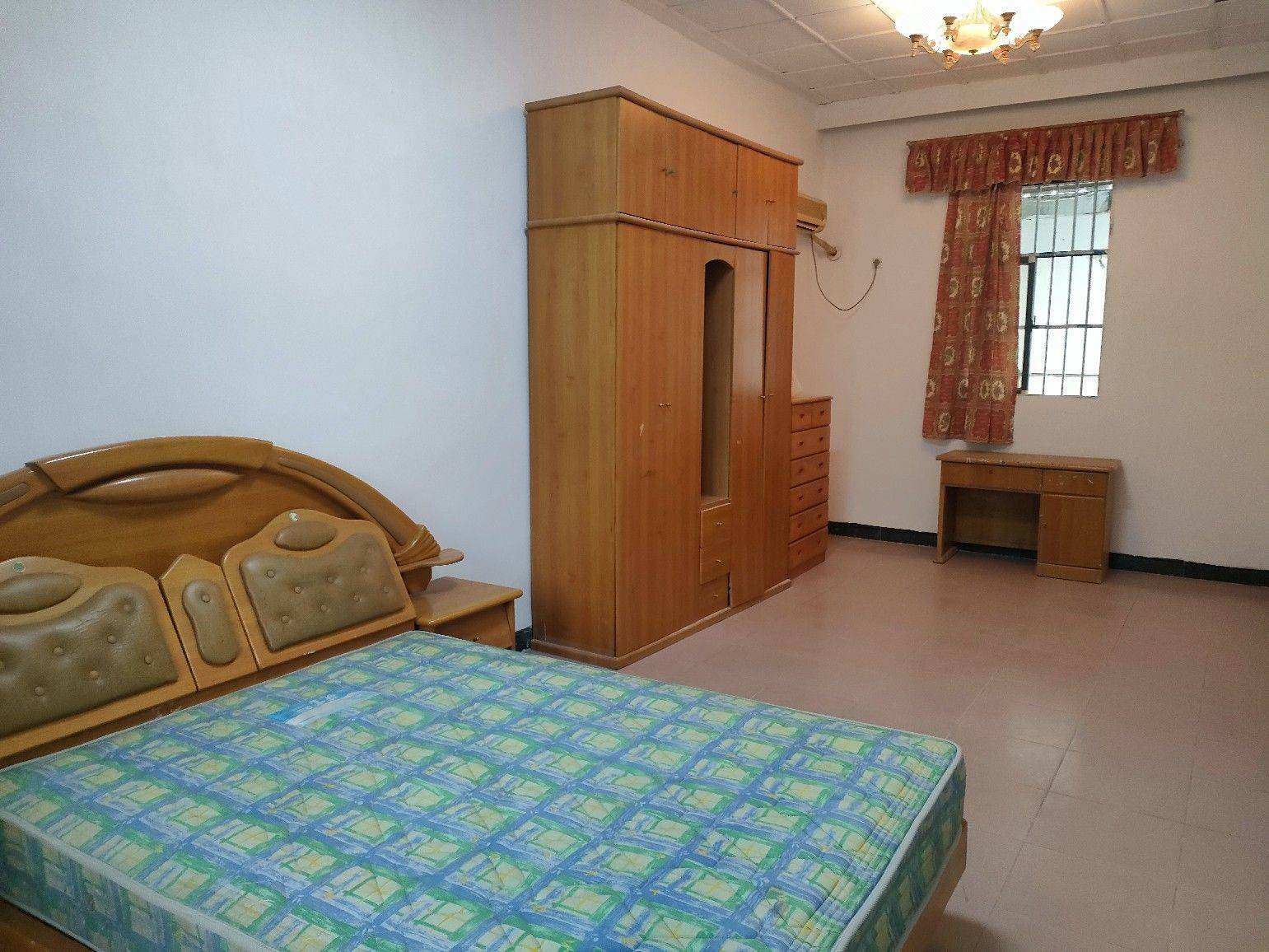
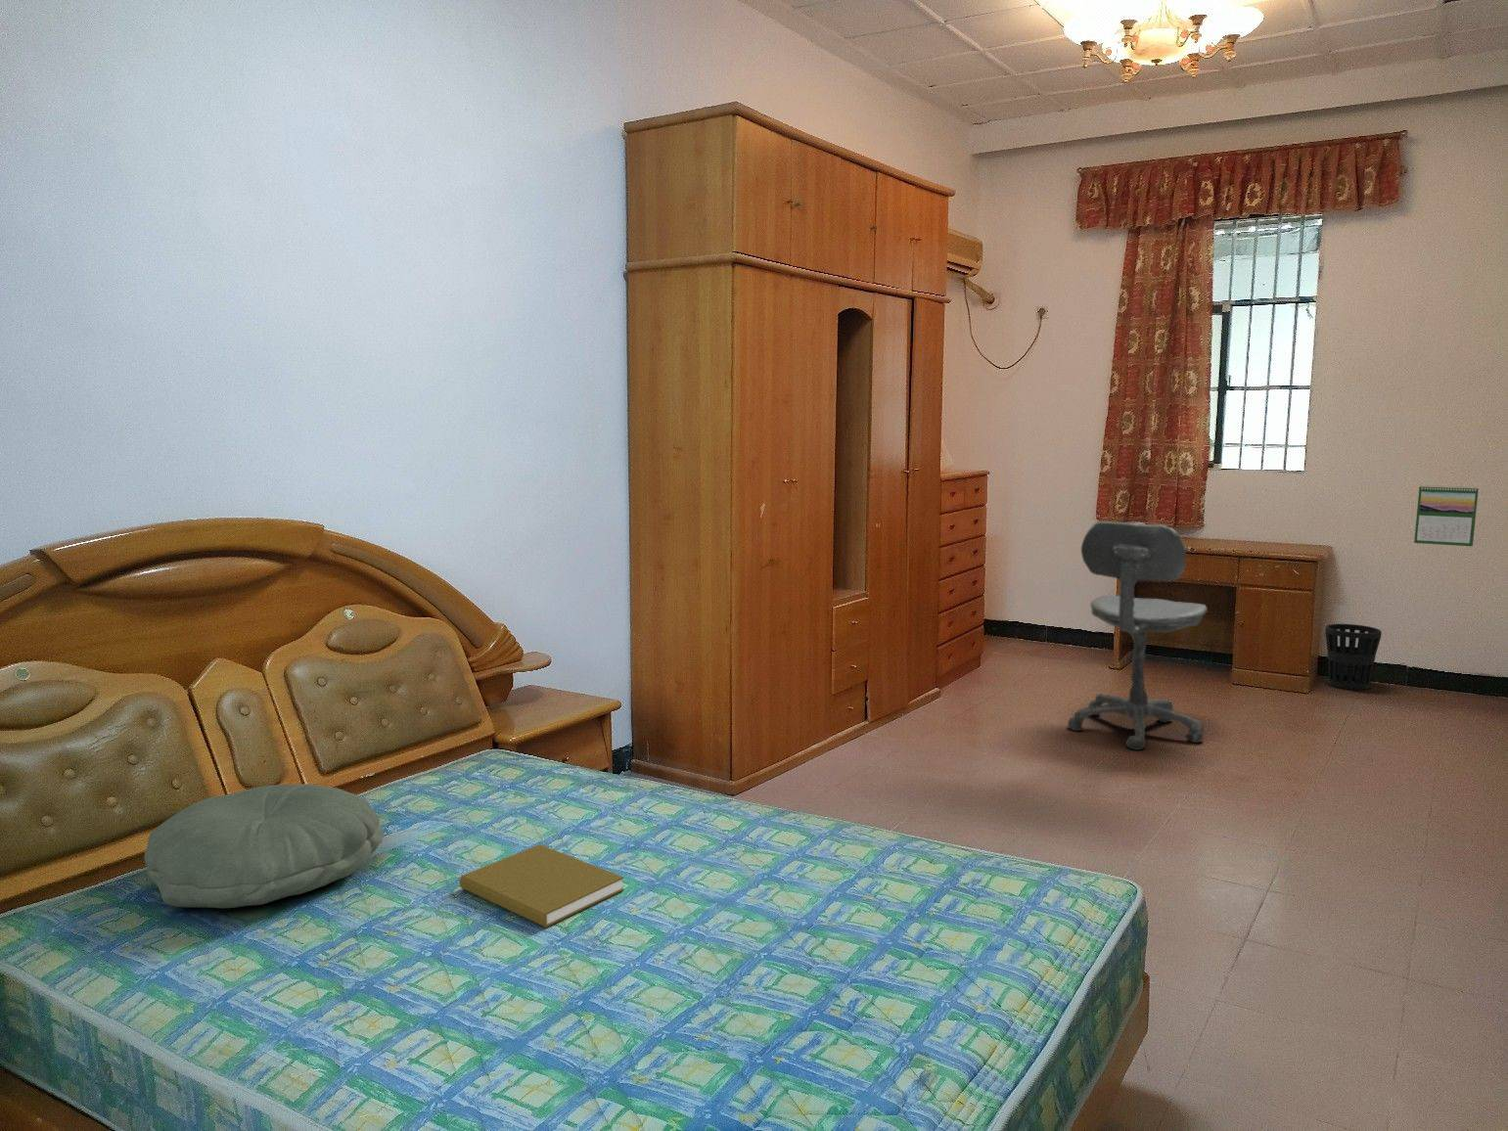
+ calendar [1413,485,1479,546]
+ pillow [143,783,385,909]
+ book [459,843,624,929]
+ wastebasket [1324,624,1383,690]
+ office chair [1067,520,1209,751]
